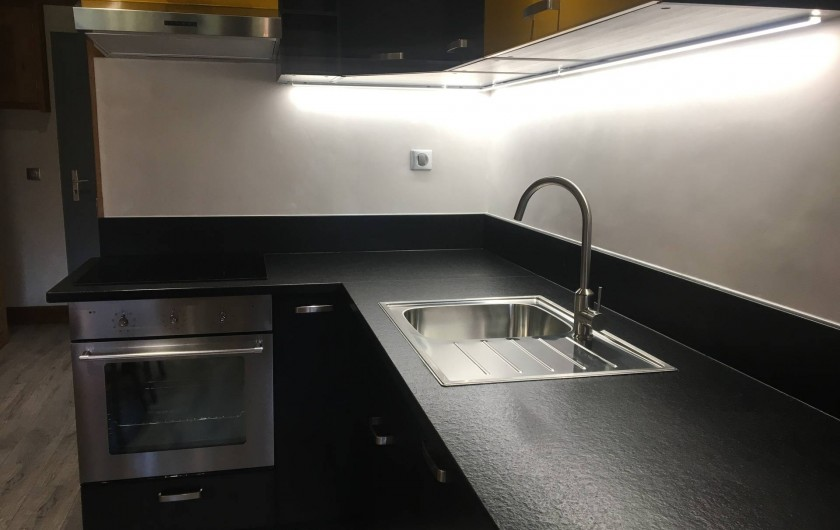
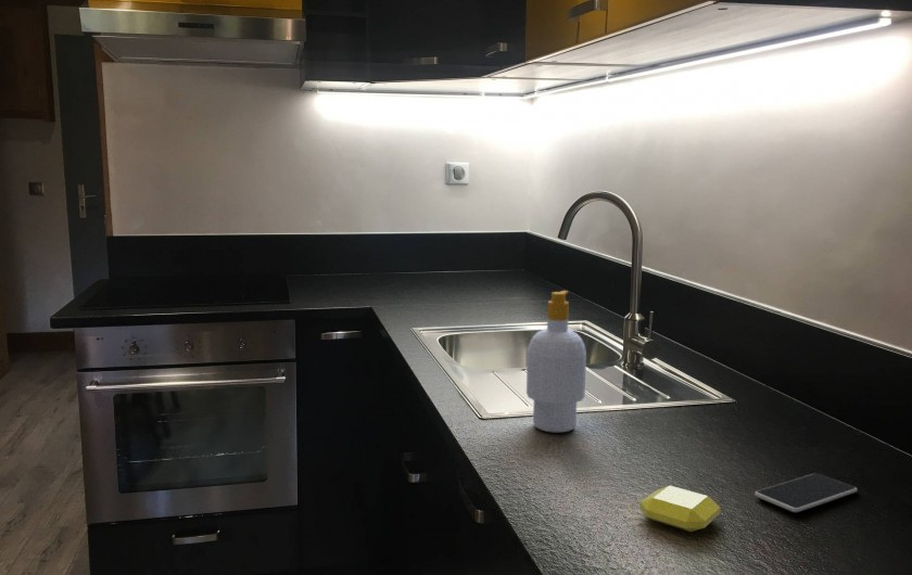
+ soap bar [638,485,721,533]
+ soap bottle [525,290,587,433]
+ smartphone [753,472,858,513]
